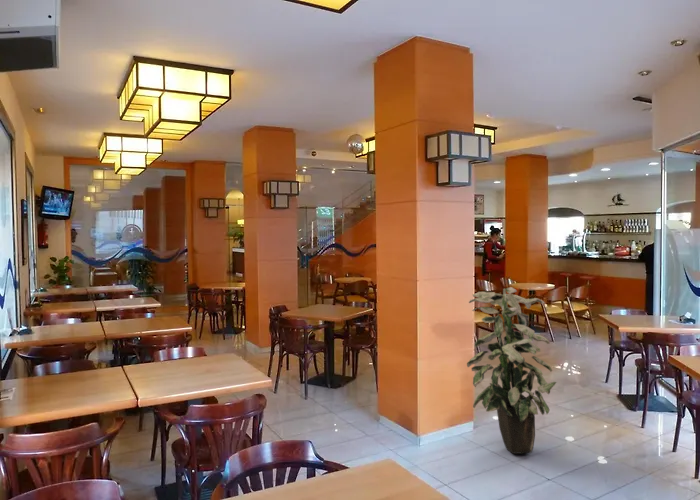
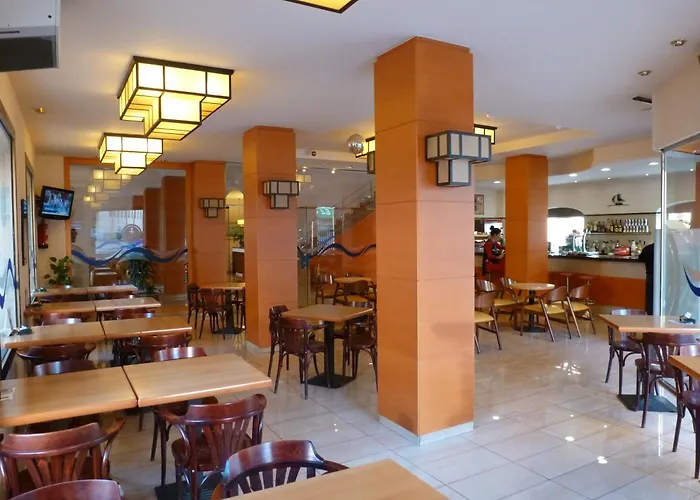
- indoor plant [466,286,558,455]
